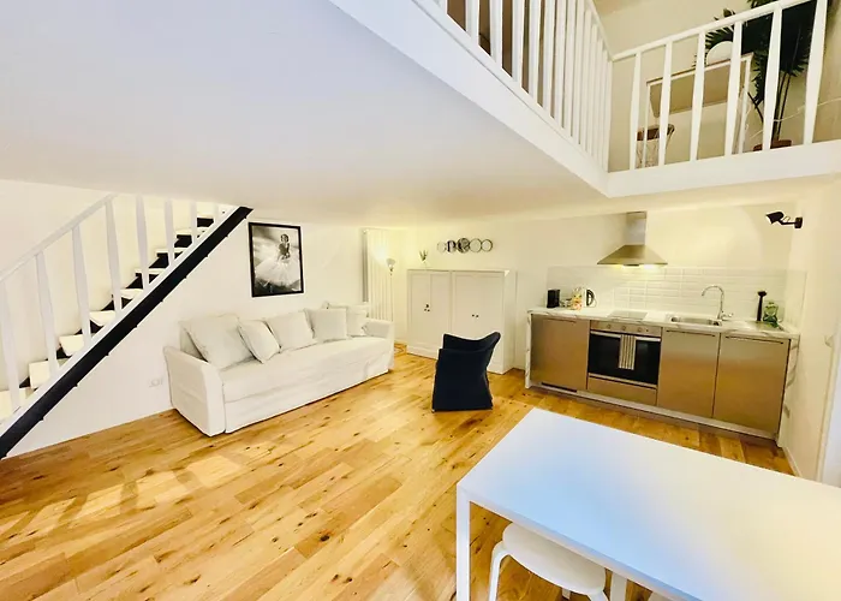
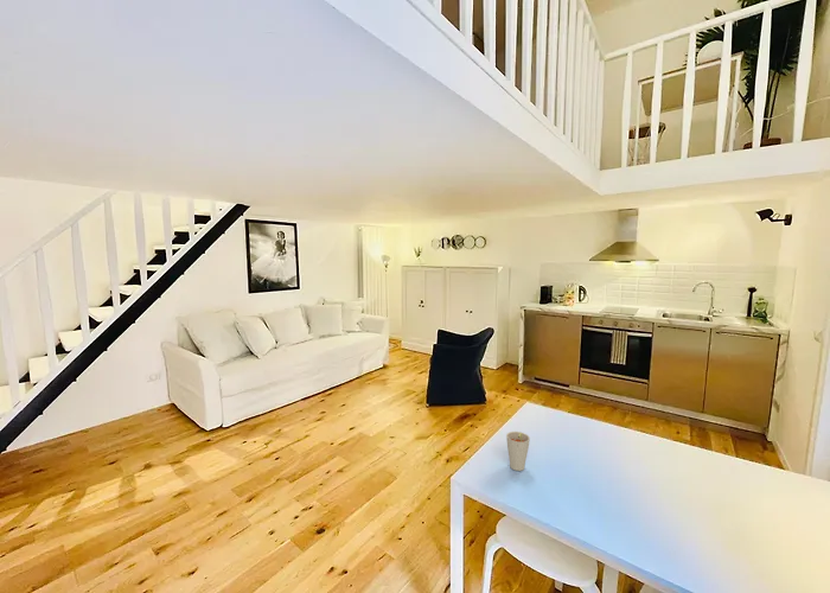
+ cup [505,431,531,472]
